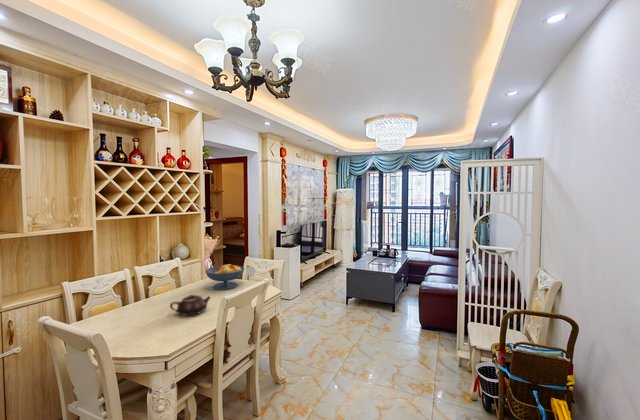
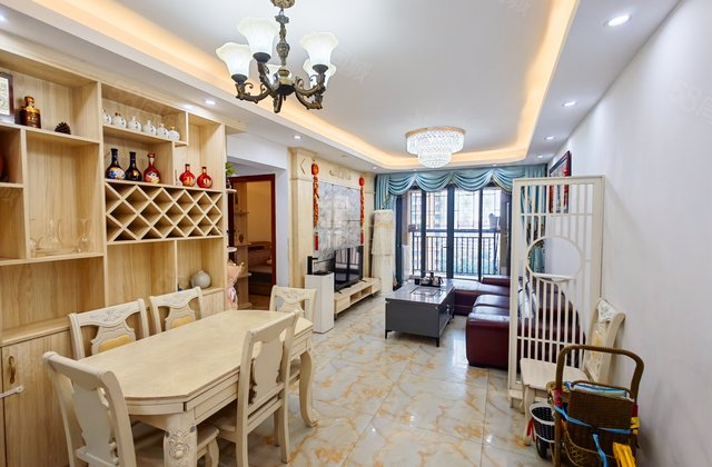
- teapot [169,294,211,316]
- fruit bowl [204,262,246,291]
